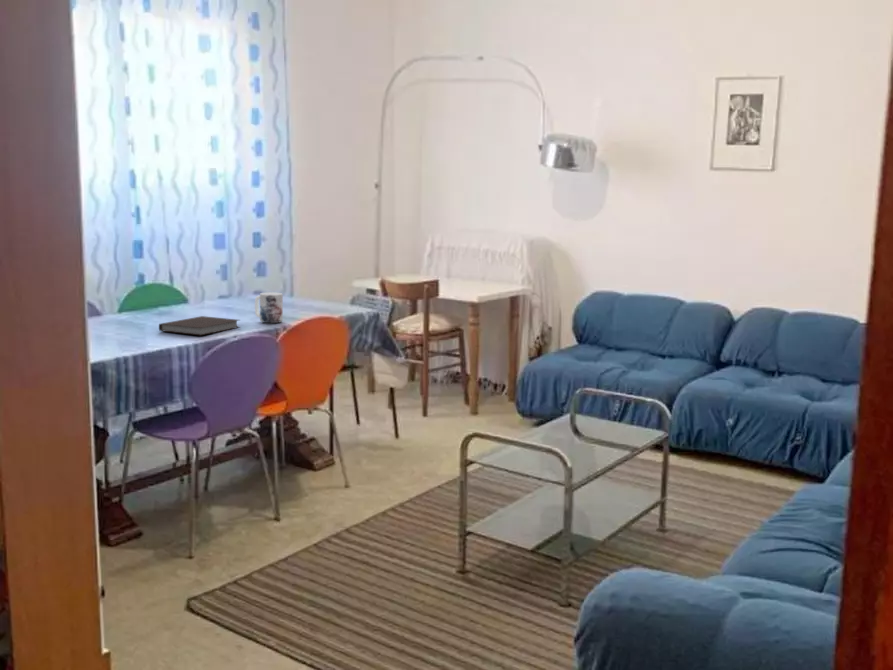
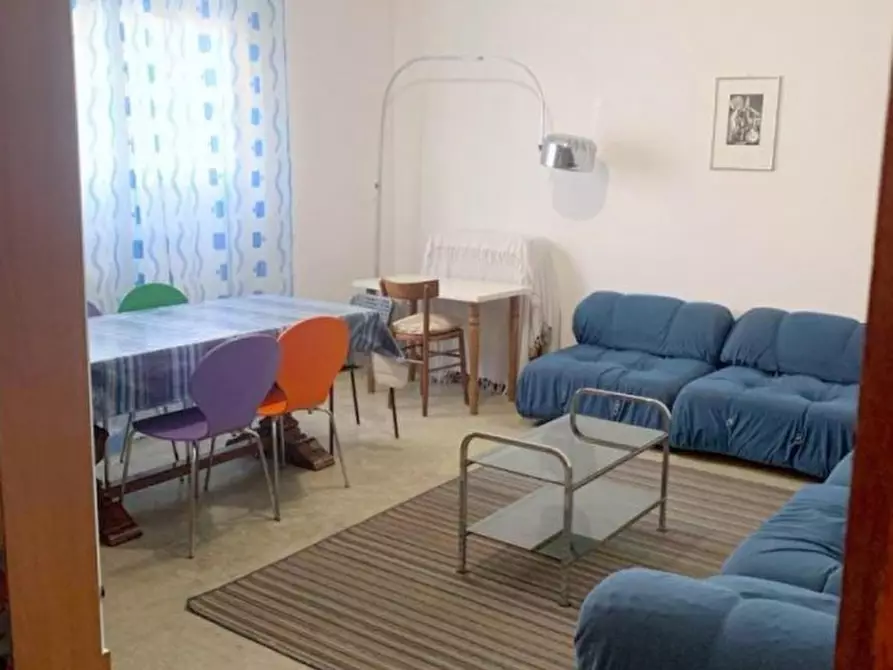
- mug [254,291,284,324]
- notebook [158,315,240,336]
